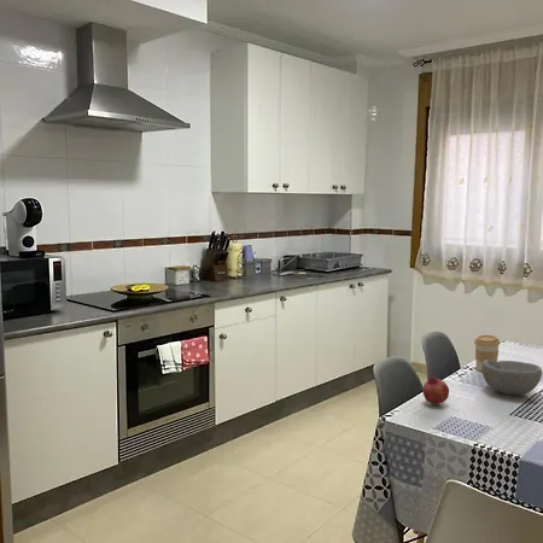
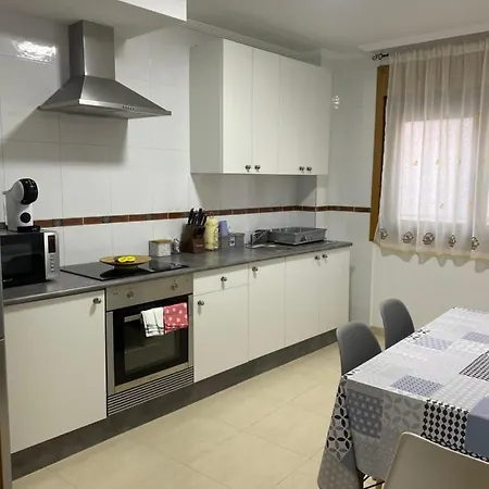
- fruit [421,374,450,405]
- bowl [480,360,543,396]
- coffee cup [473,334,501,372]
